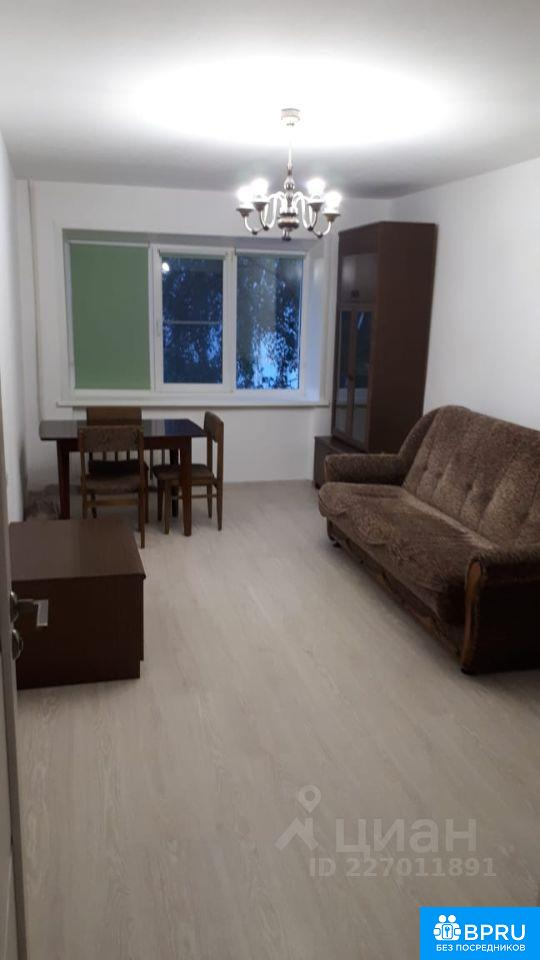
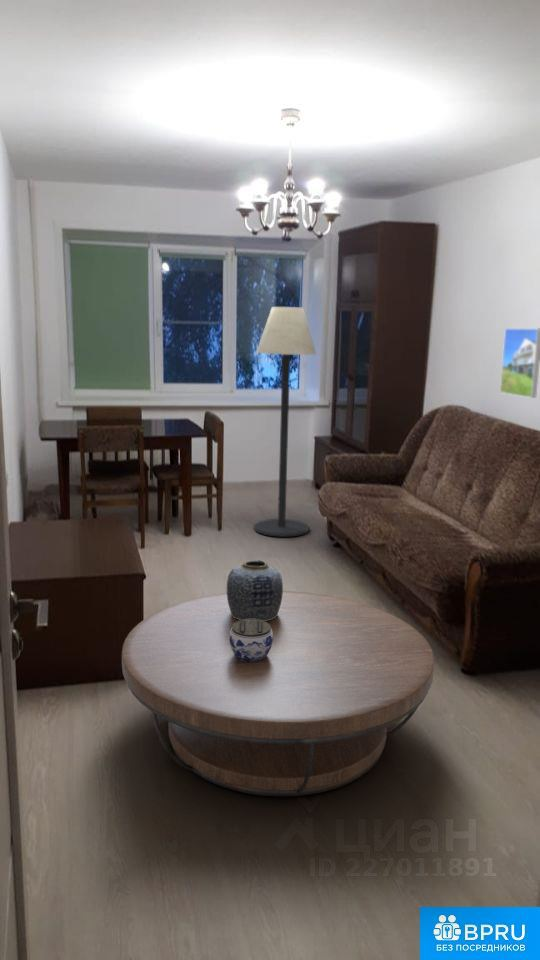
+ vase [226,559,284,621]
+ coffee table [121,590,435,797]
+ jar [229,619,273,662]
+ floor lamp [253,306,317,538]
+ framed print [499,327,540,399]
